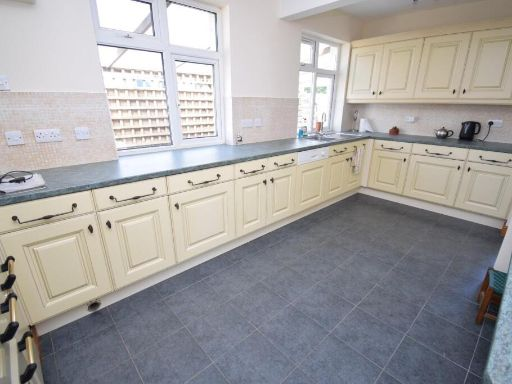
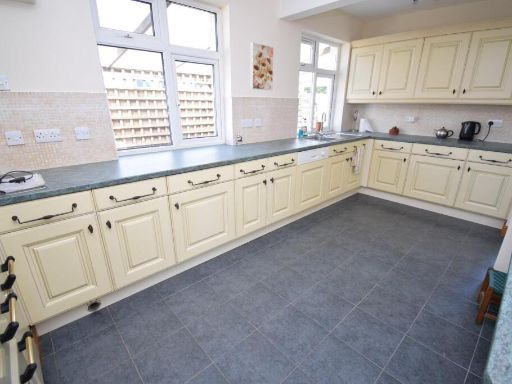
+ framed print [249,41,275,91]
